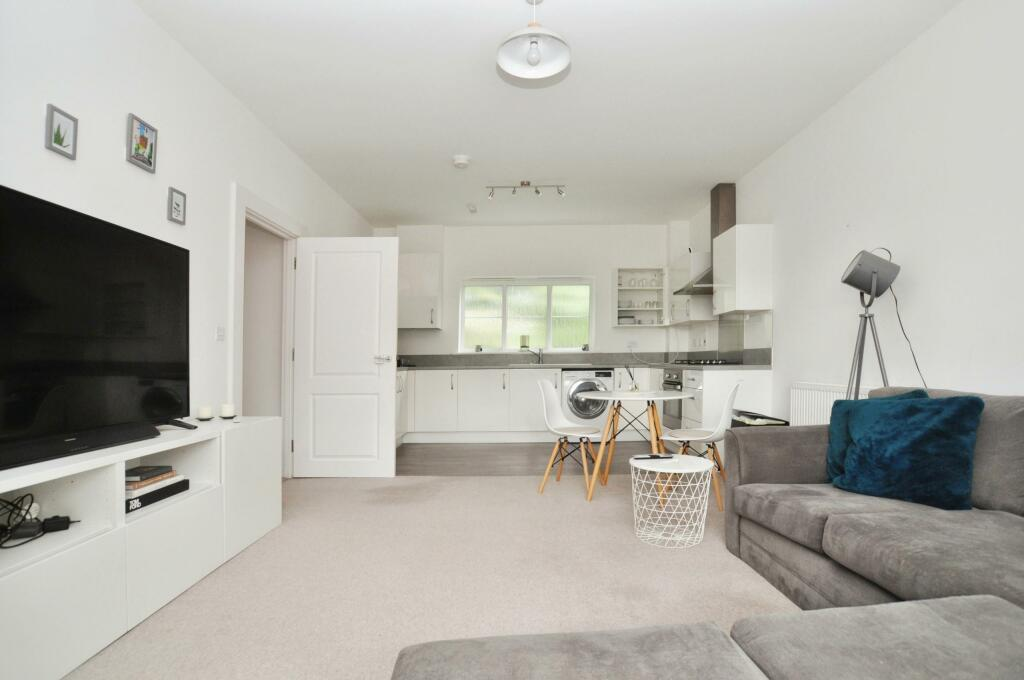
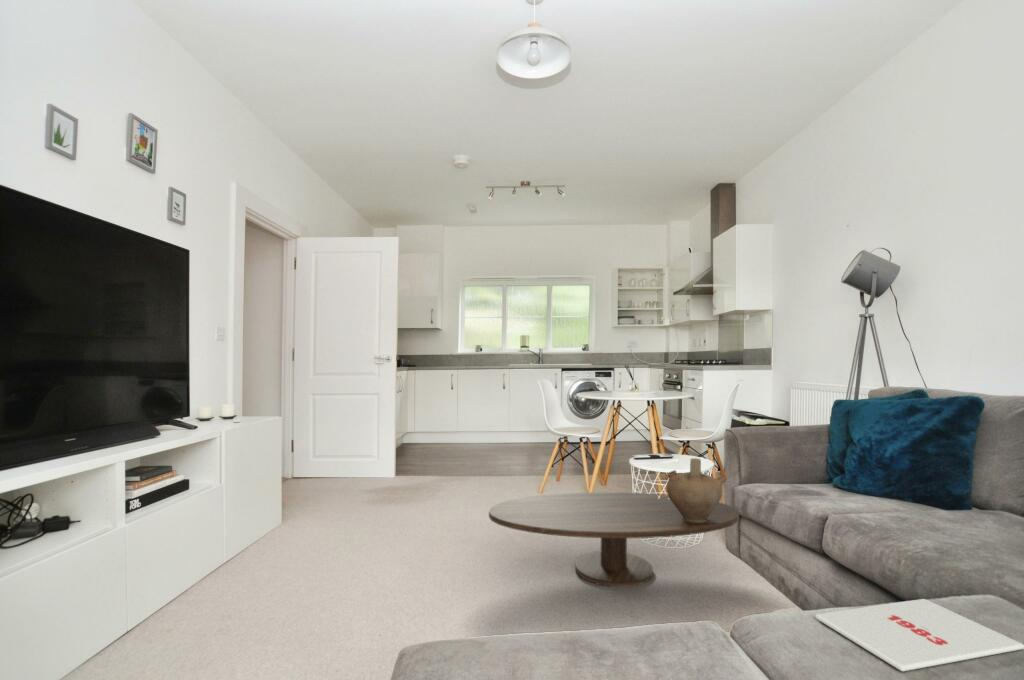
+ jug [665,457,728,522]
+ magazine [814,598,1024,672]
+ coffee table [488,491,740,588]
